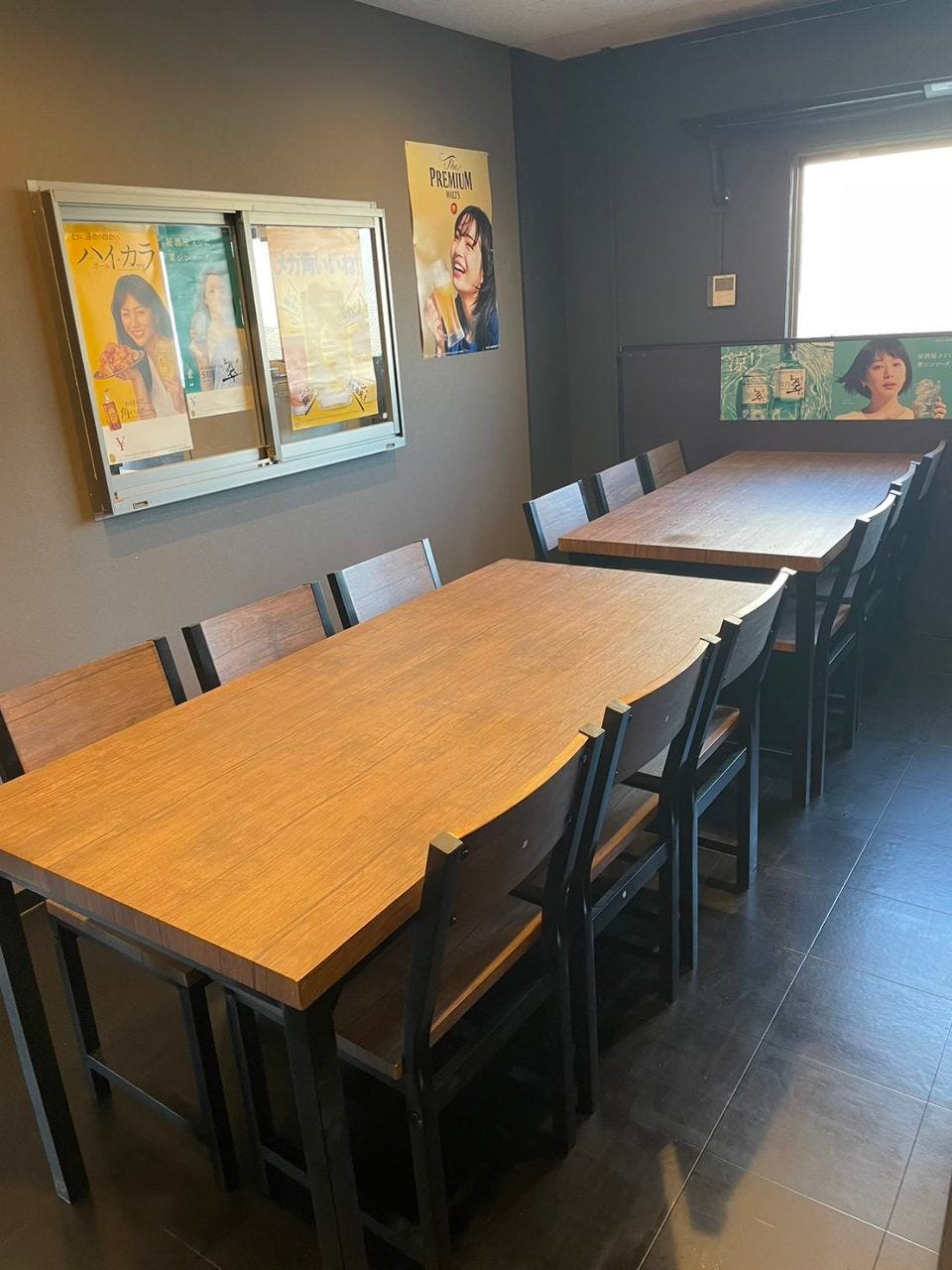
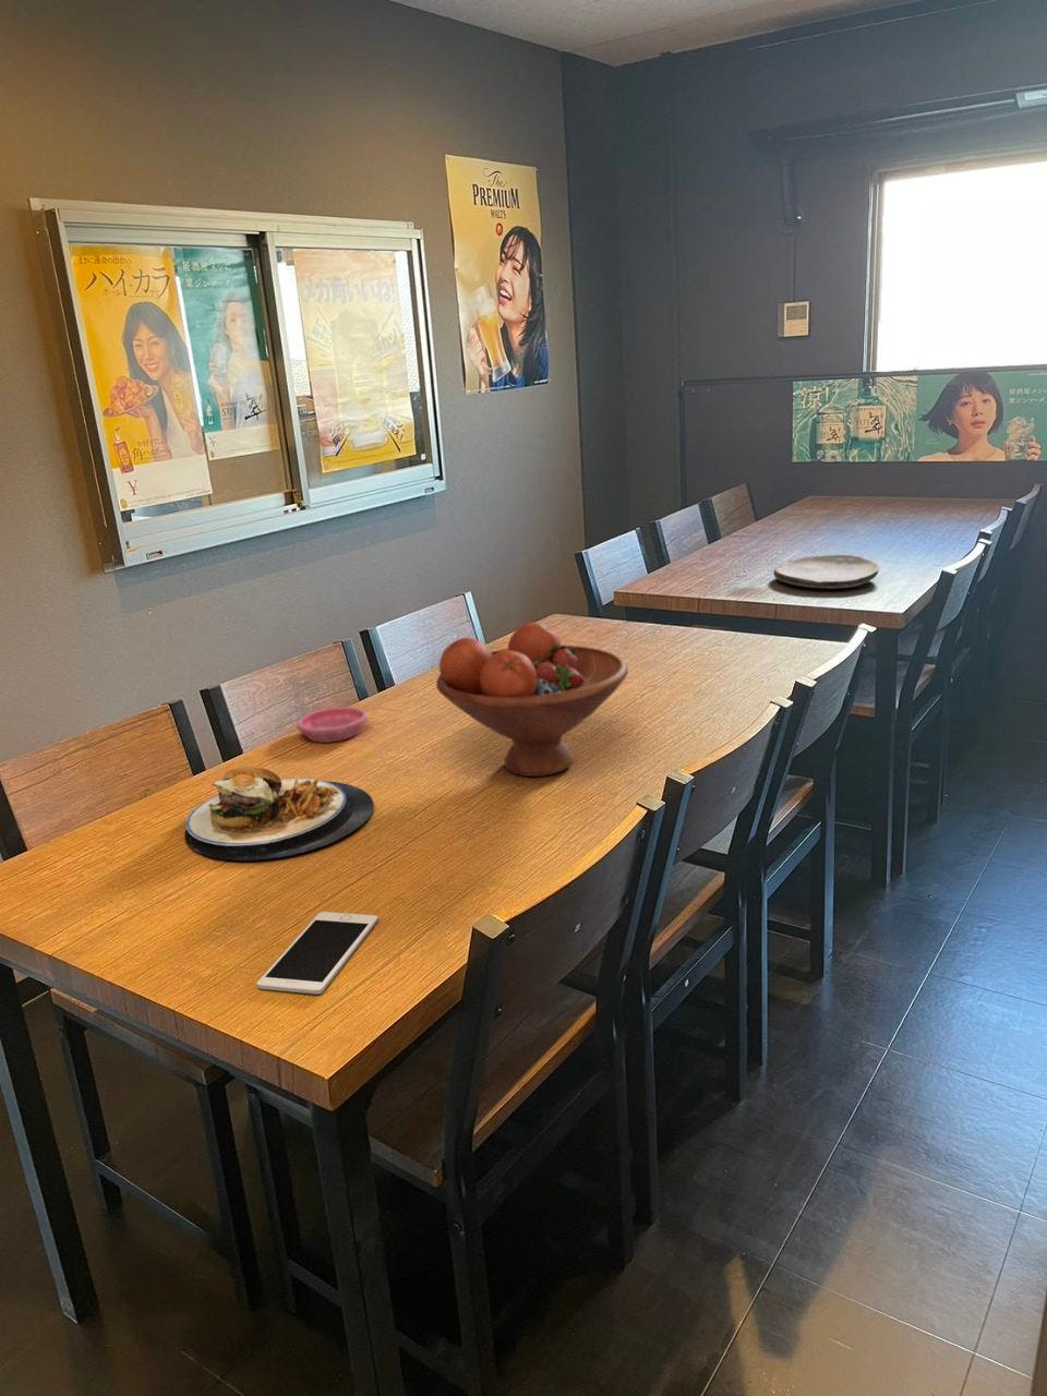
+ saucer [296,706,368,744]
+ fruit bowl [436,622,629,777]
+ plate [184,766,374,862]
+ plate [772,554,880,589]
+ cell phone [256,910,379,995]
